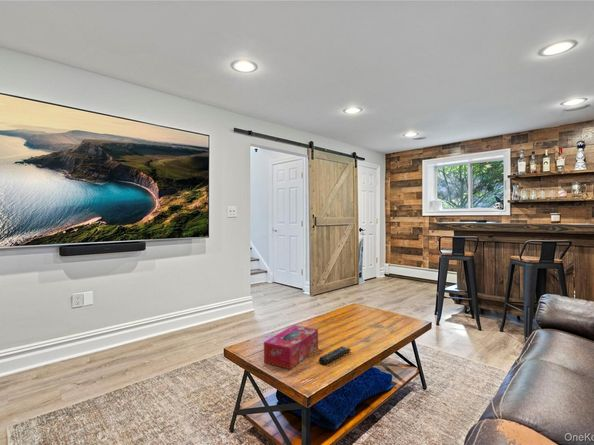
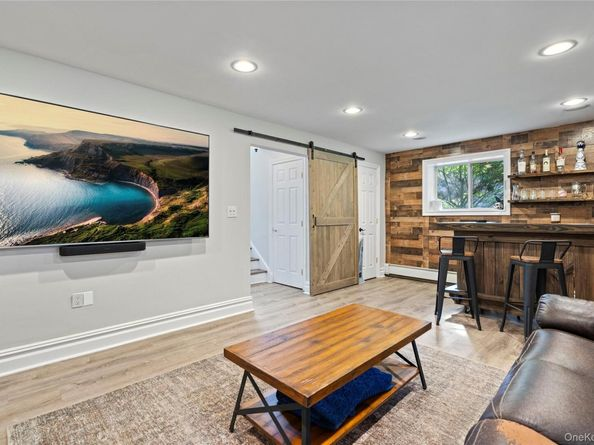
- remote control [318,345,352,366]
- tissue box [263,324,319,370]
